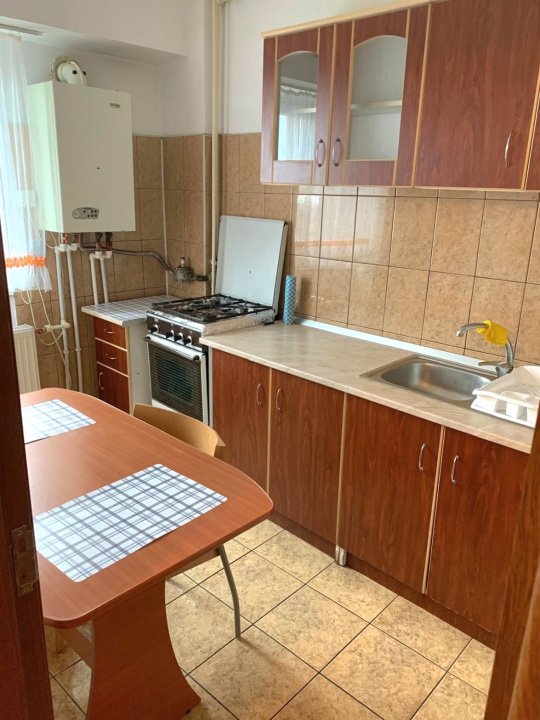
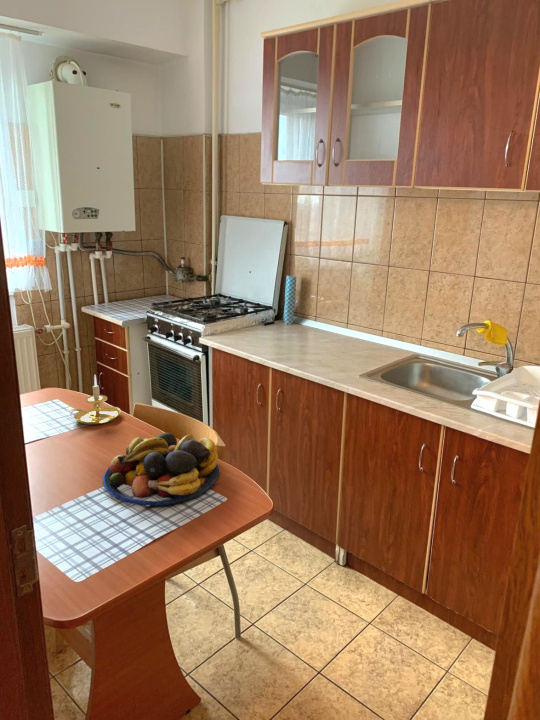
+ candle holder [65,374,122,426]
+ fruit bowl [102,432,220,507]
